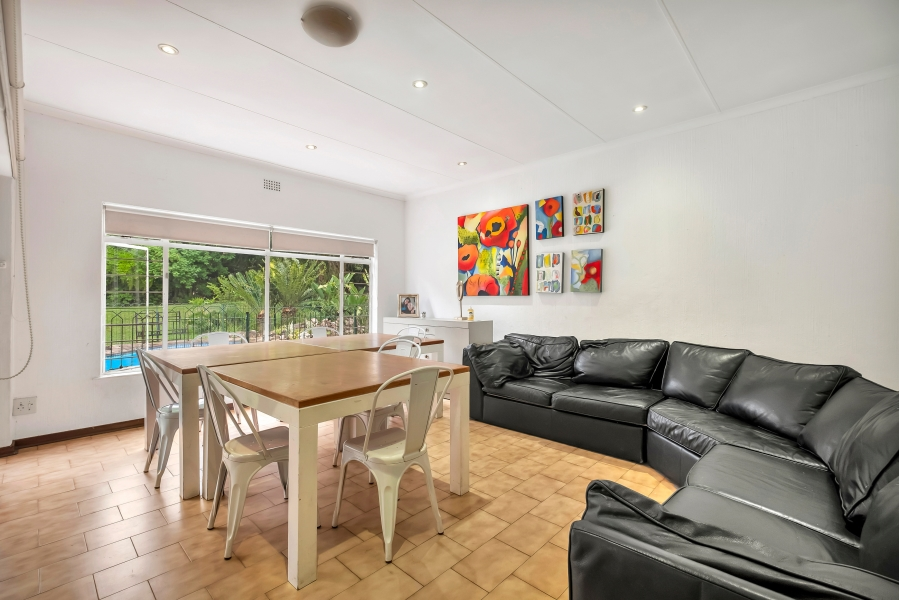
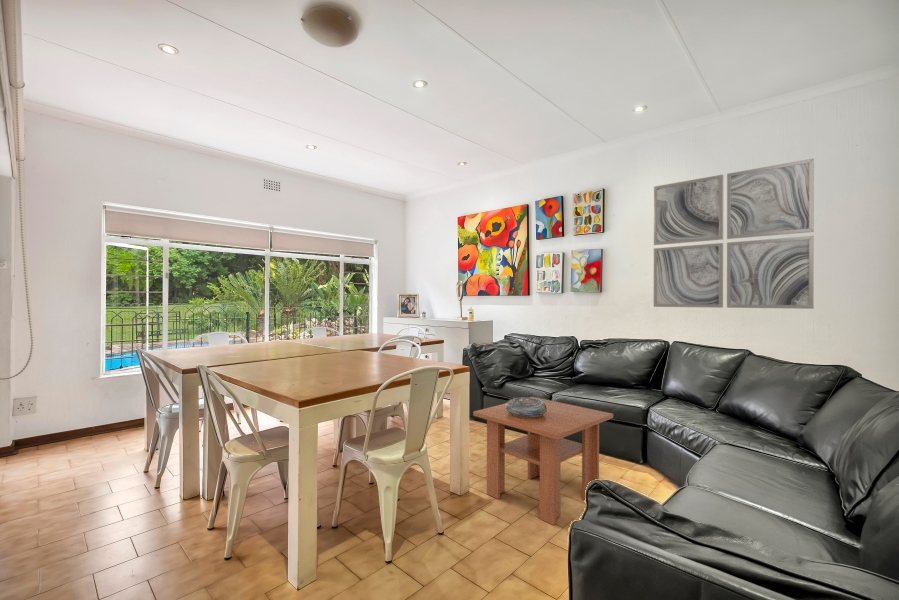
+ coffee table [472,396,614,526]
+ wall art [653,158,815,310]
+ decorative bowl [506,396,547,418]
